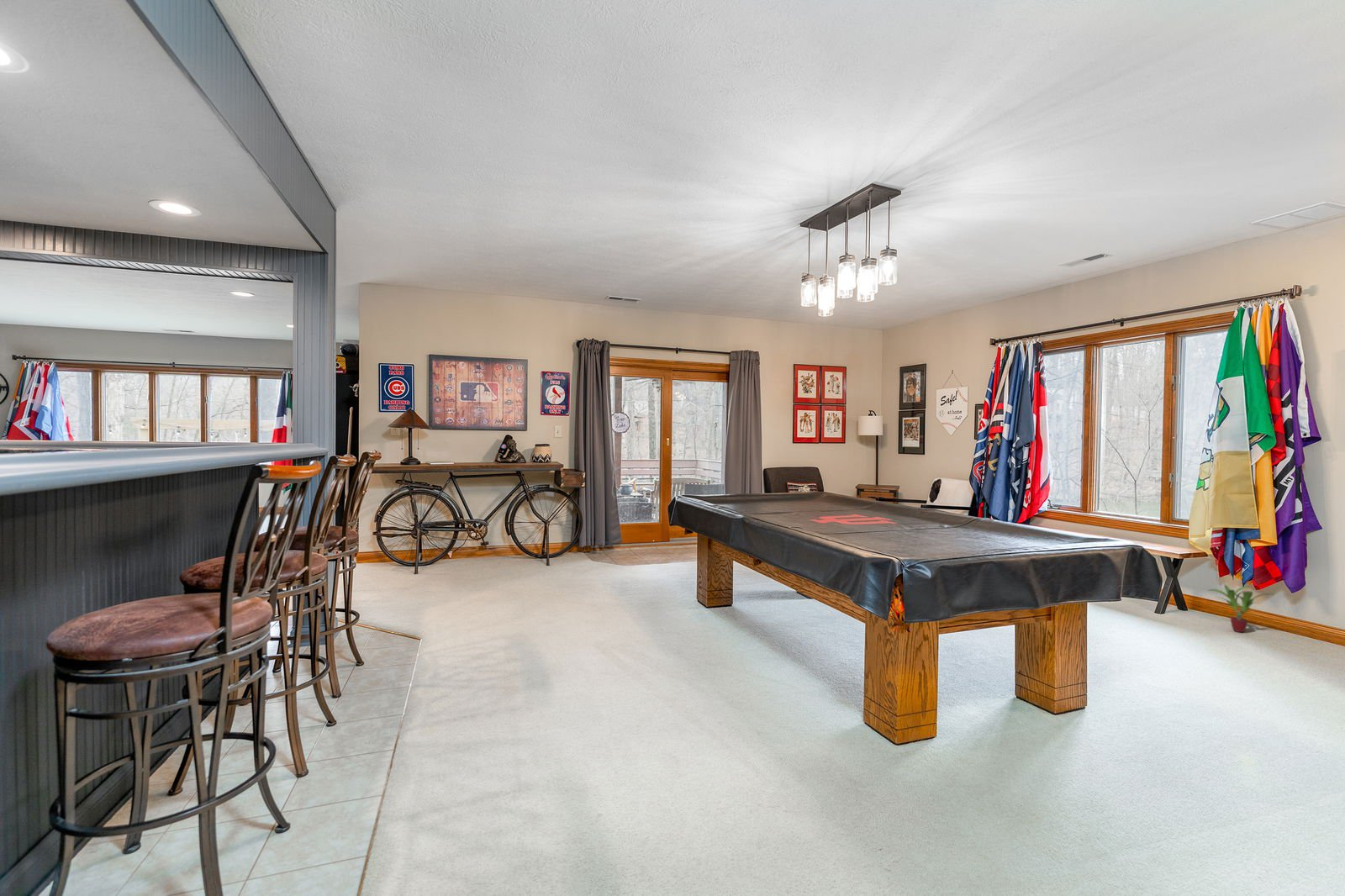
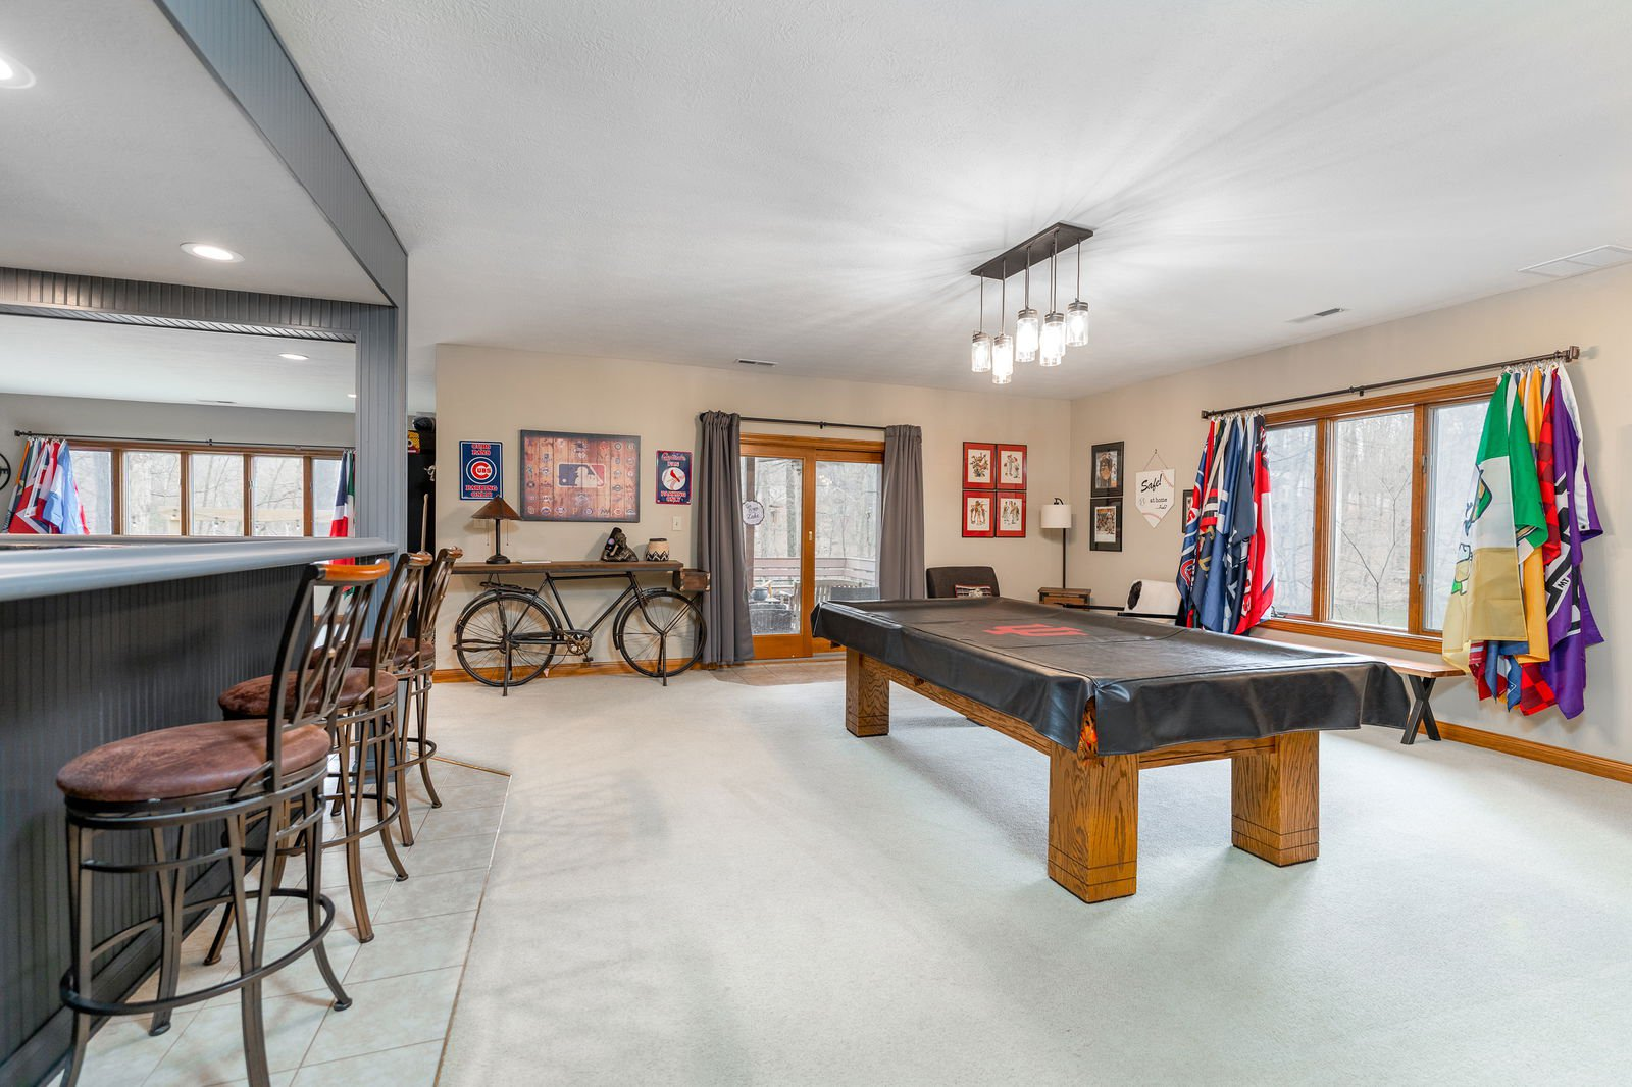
- potted plant [1206,583,1274,633]
